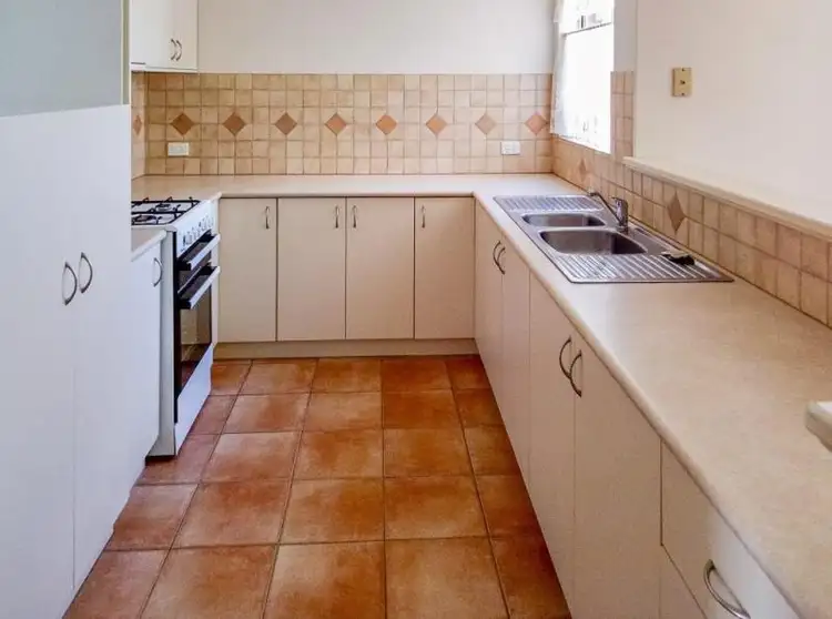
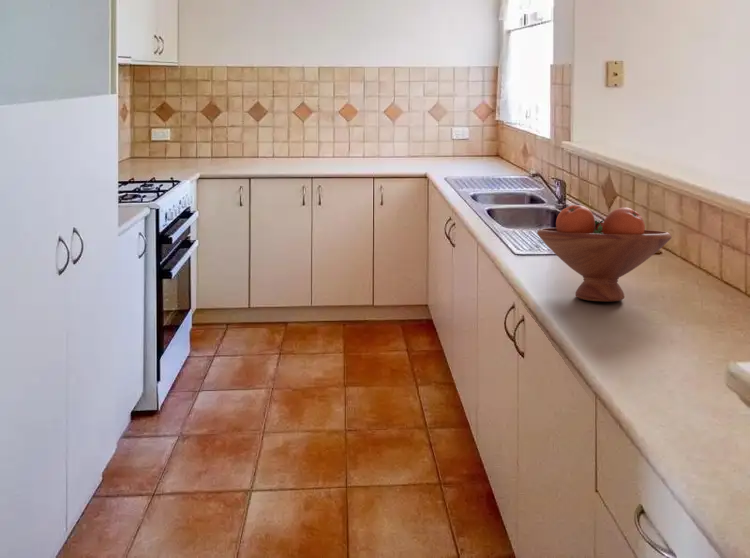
+ fruit bowl [536,204,673,303]
